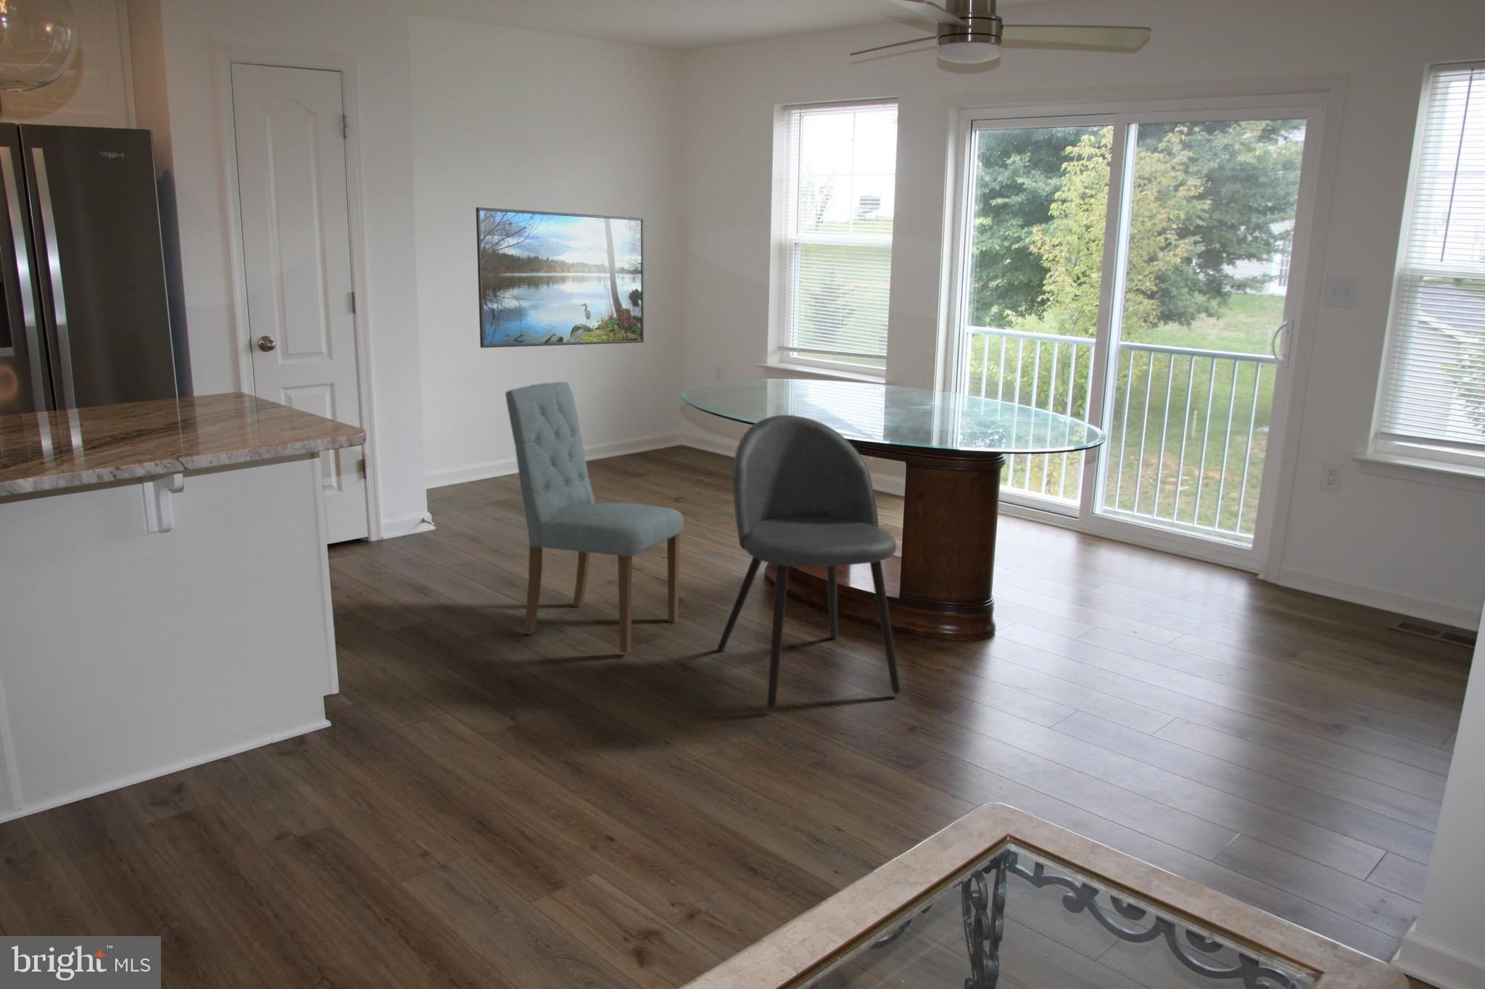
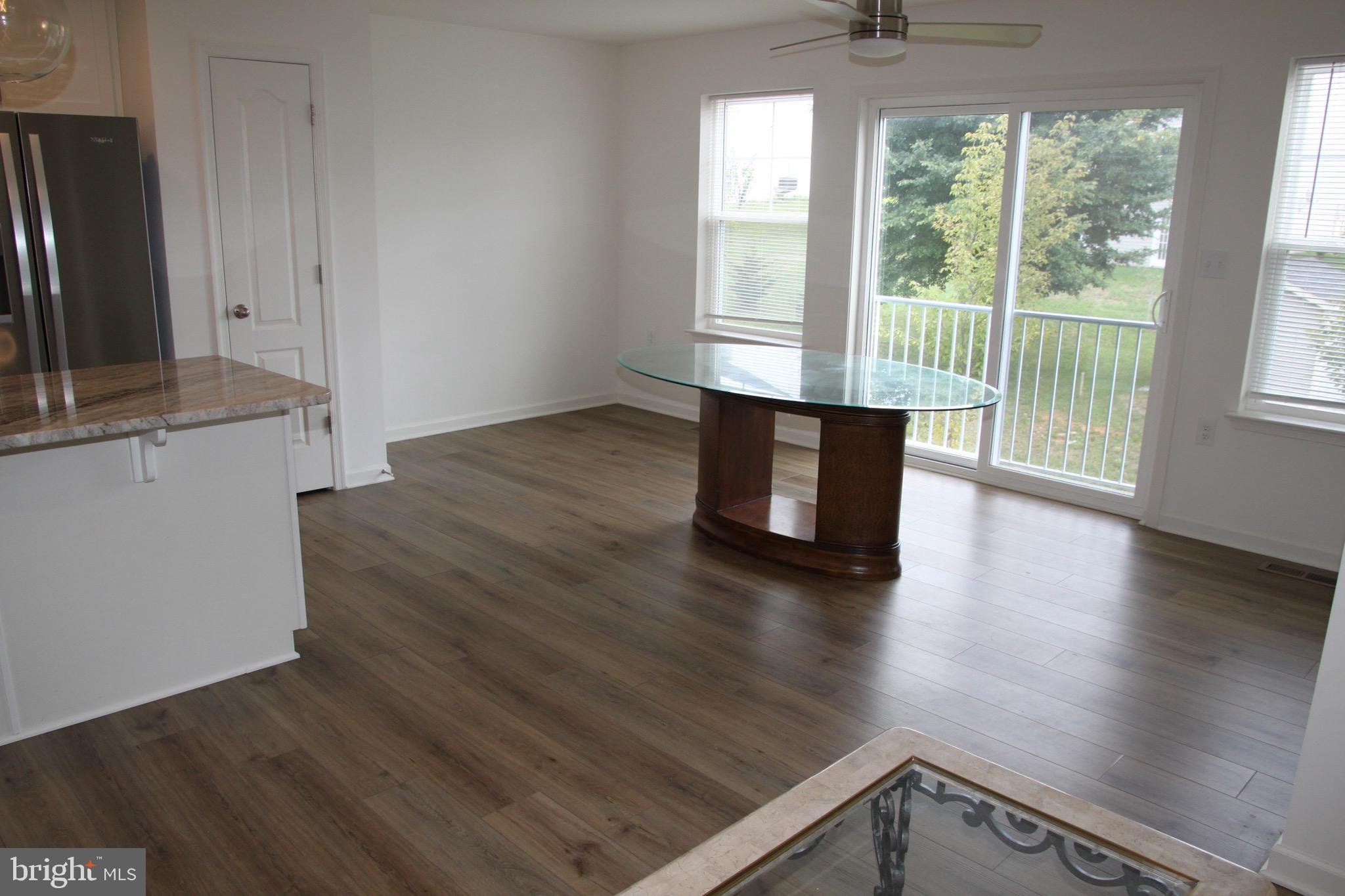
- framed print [475,206,645,349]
- dining chair [717,414,901,710]
- dining chair [505,381,685,655]
